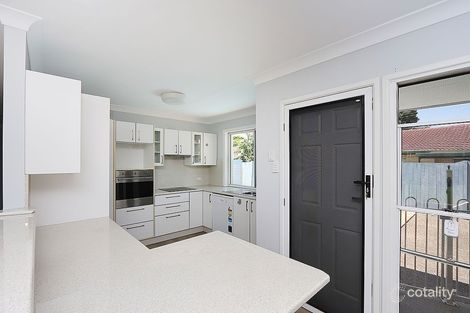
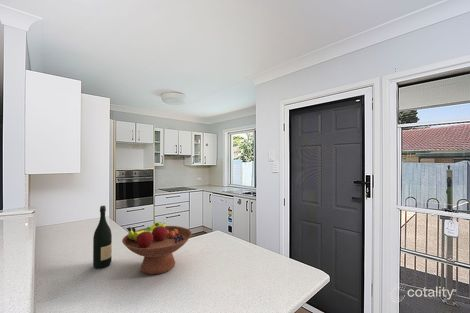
+ wine bottle [92,205,113,270]
+ fruit bowl [121,221,193,275]
